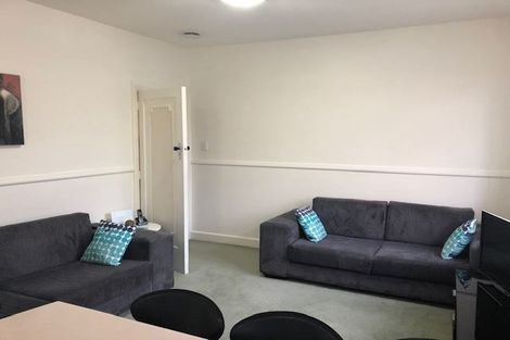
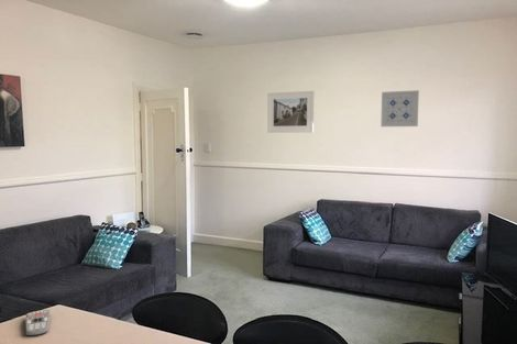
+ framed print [266,90,315,134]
+ wall art [380,89,420,127]
+ remote control [24,309,52,337]
